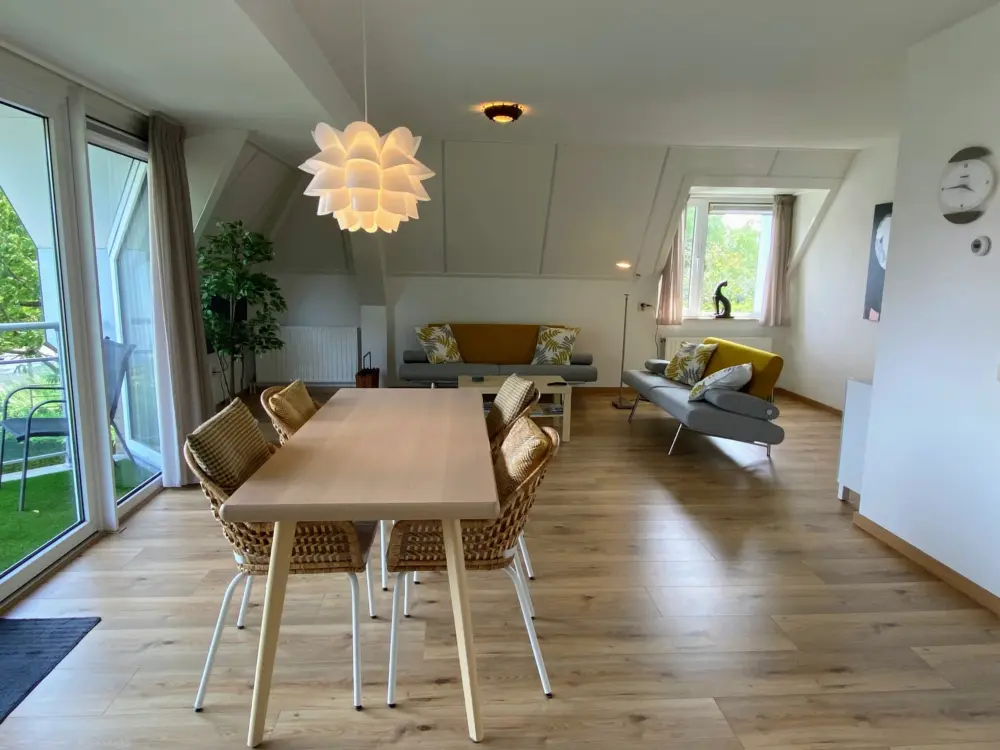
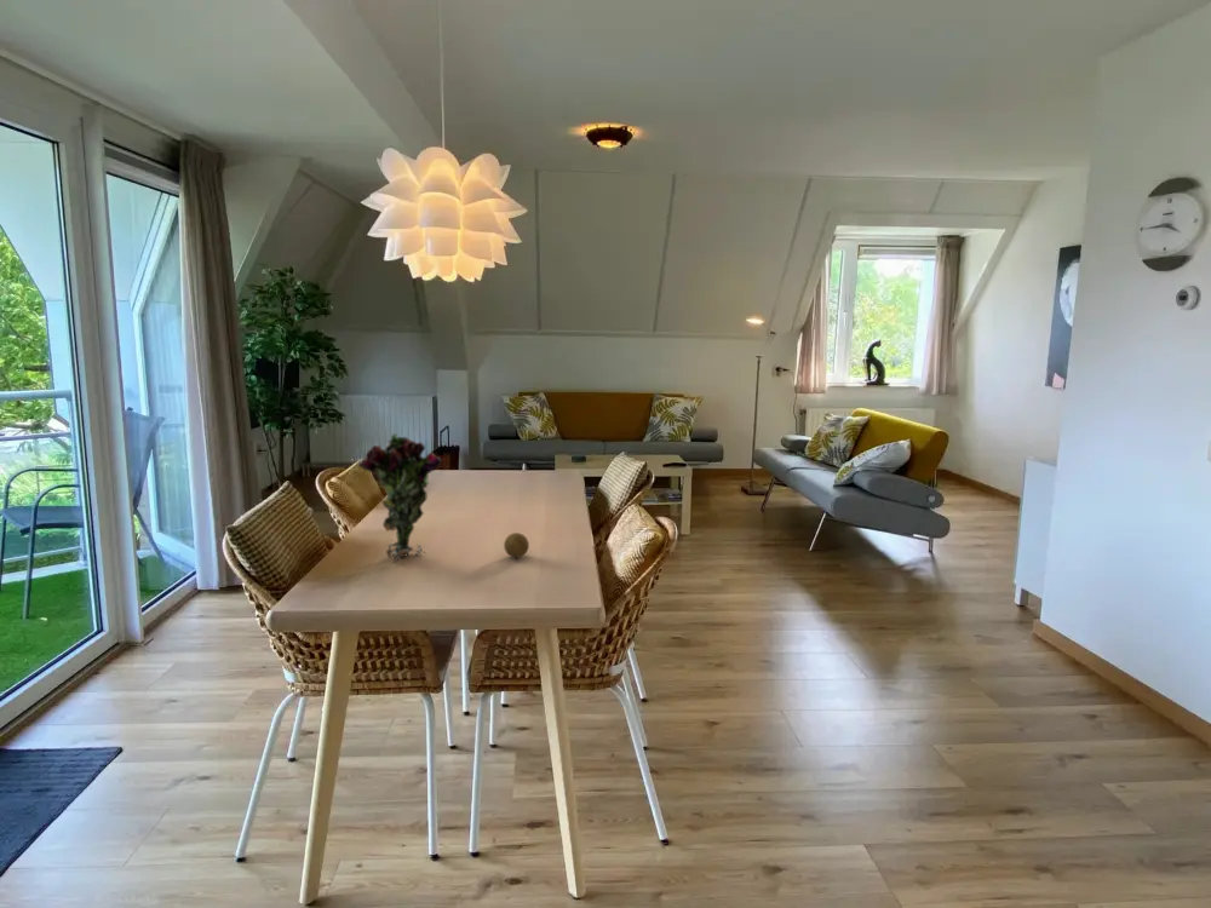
+ fruit [503,531,530,559]
+ flower [356,432,443,562]
